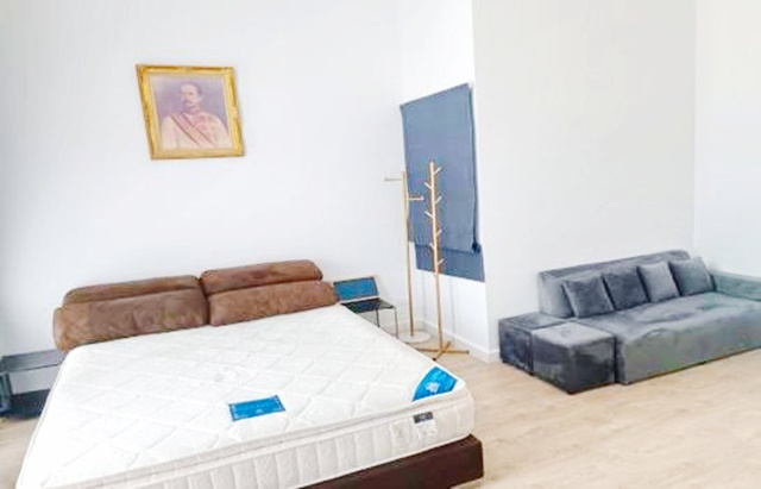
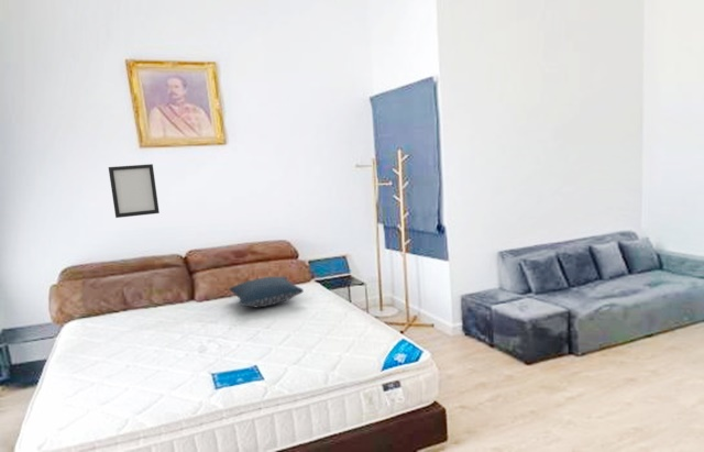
+ picture frame [108,163,161,219]
+ pillow [229,276,305,308]
